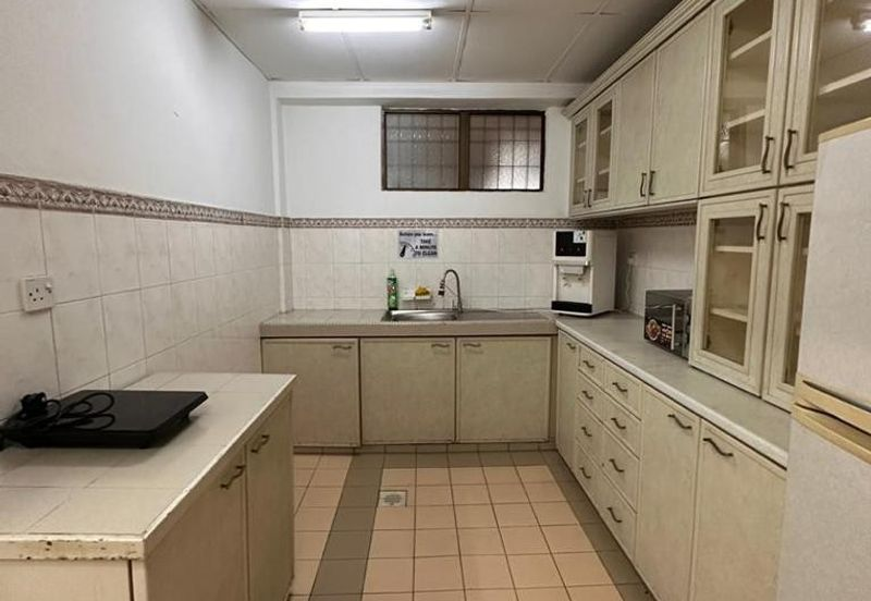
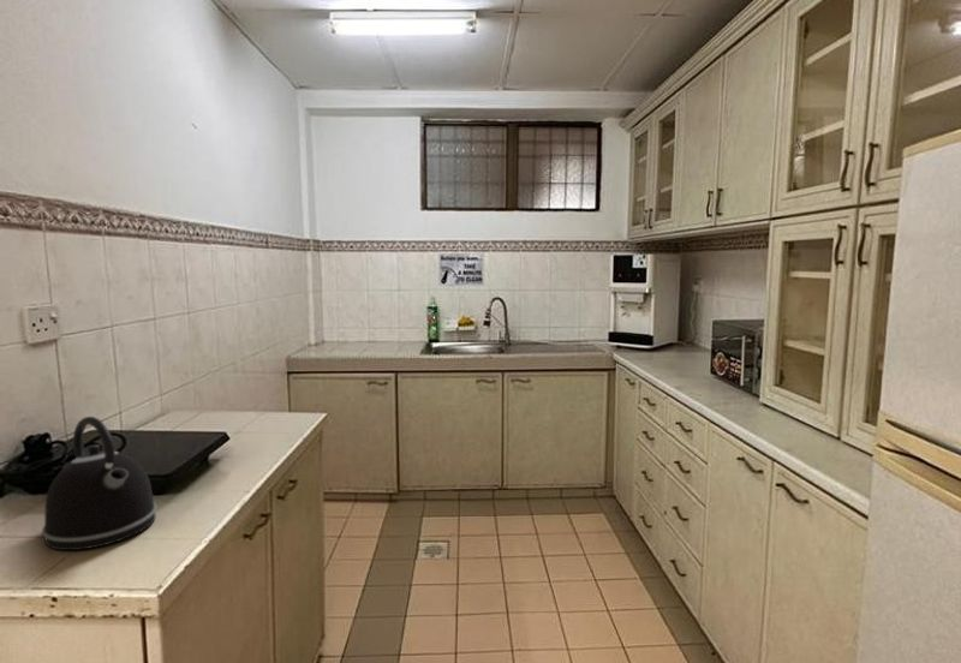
+ kettle [41,416,157,551]
